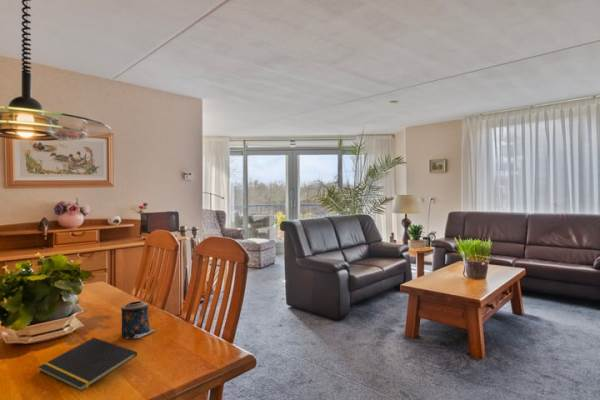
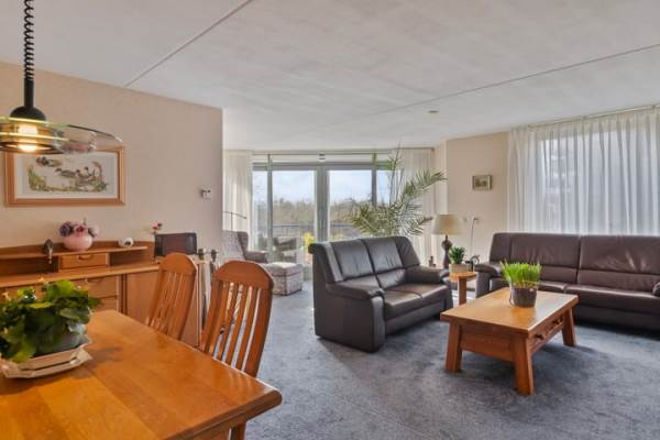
- candle [120,300,156,339]
- notepad [38,337,138,392]
